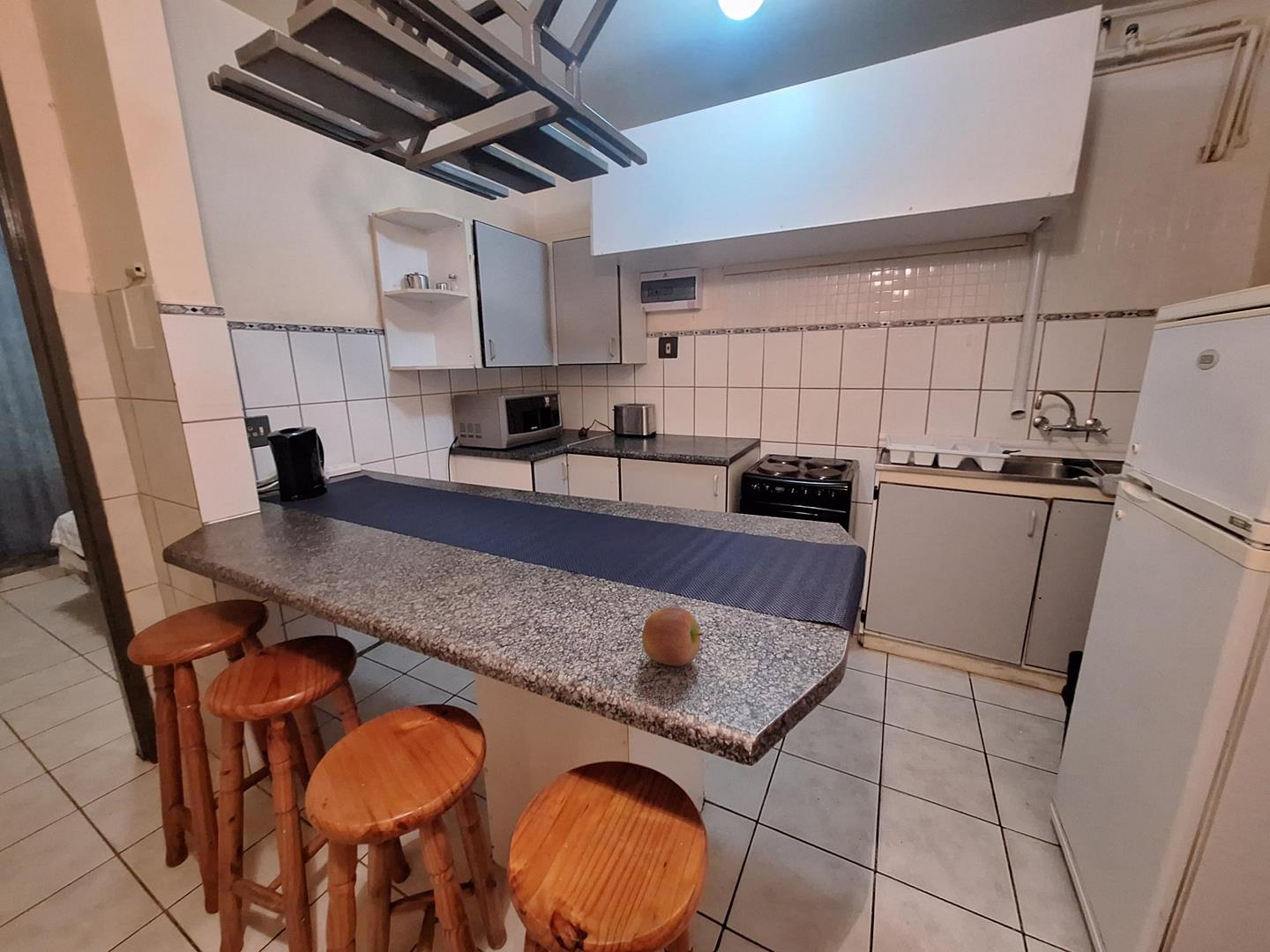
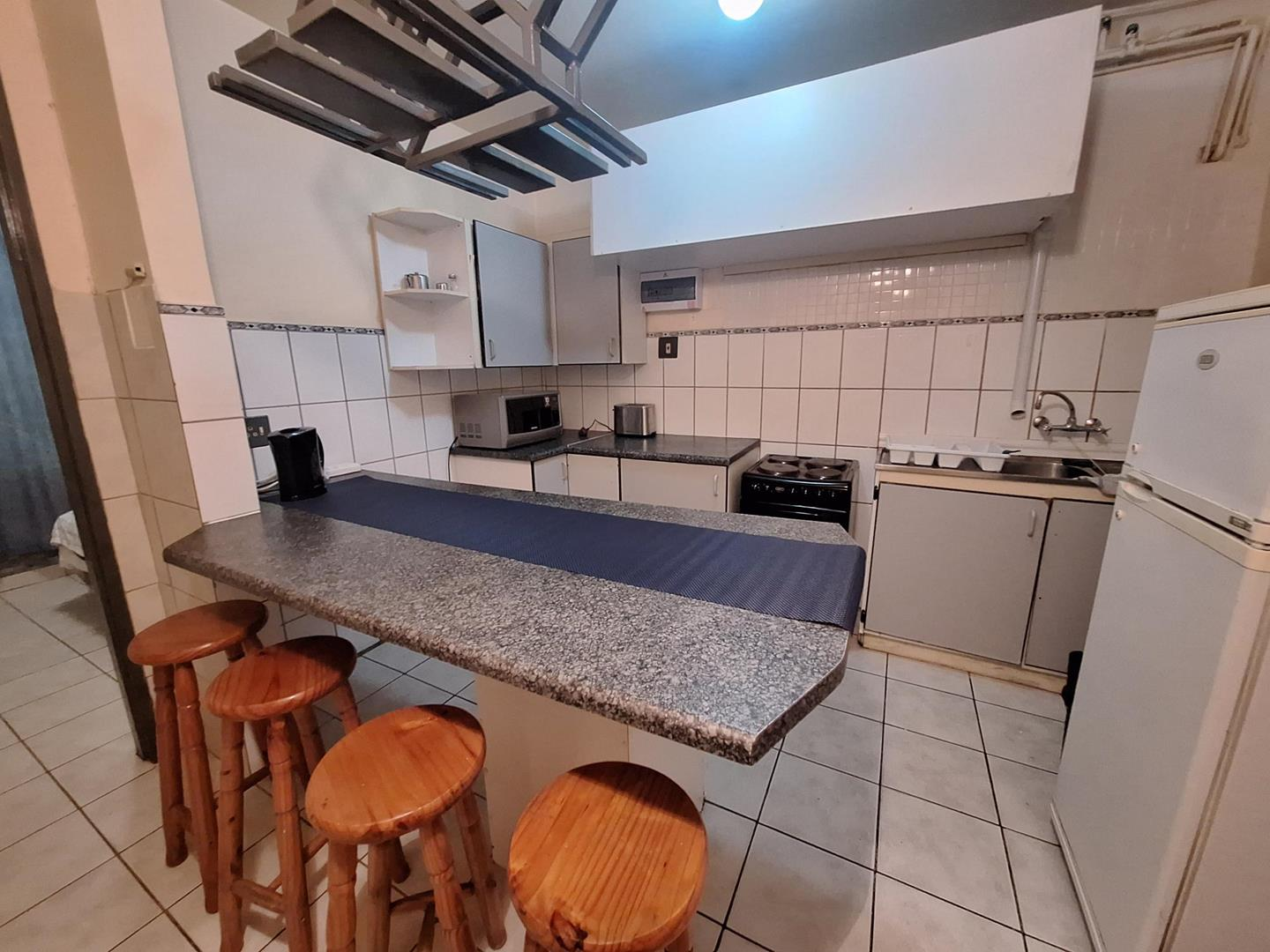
- apple [641,606,704,667]
